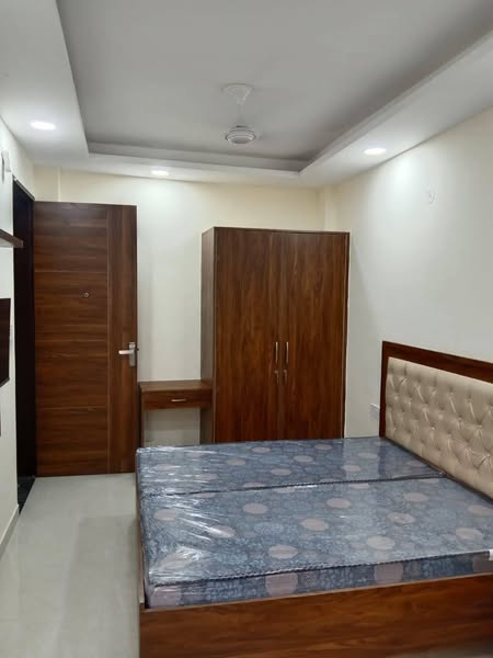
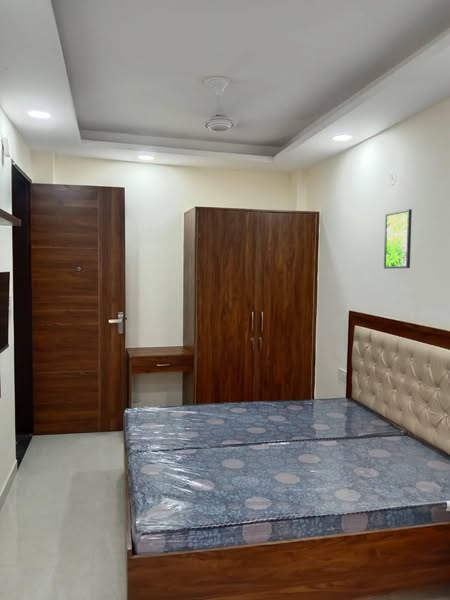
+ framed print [383,208,413,270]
